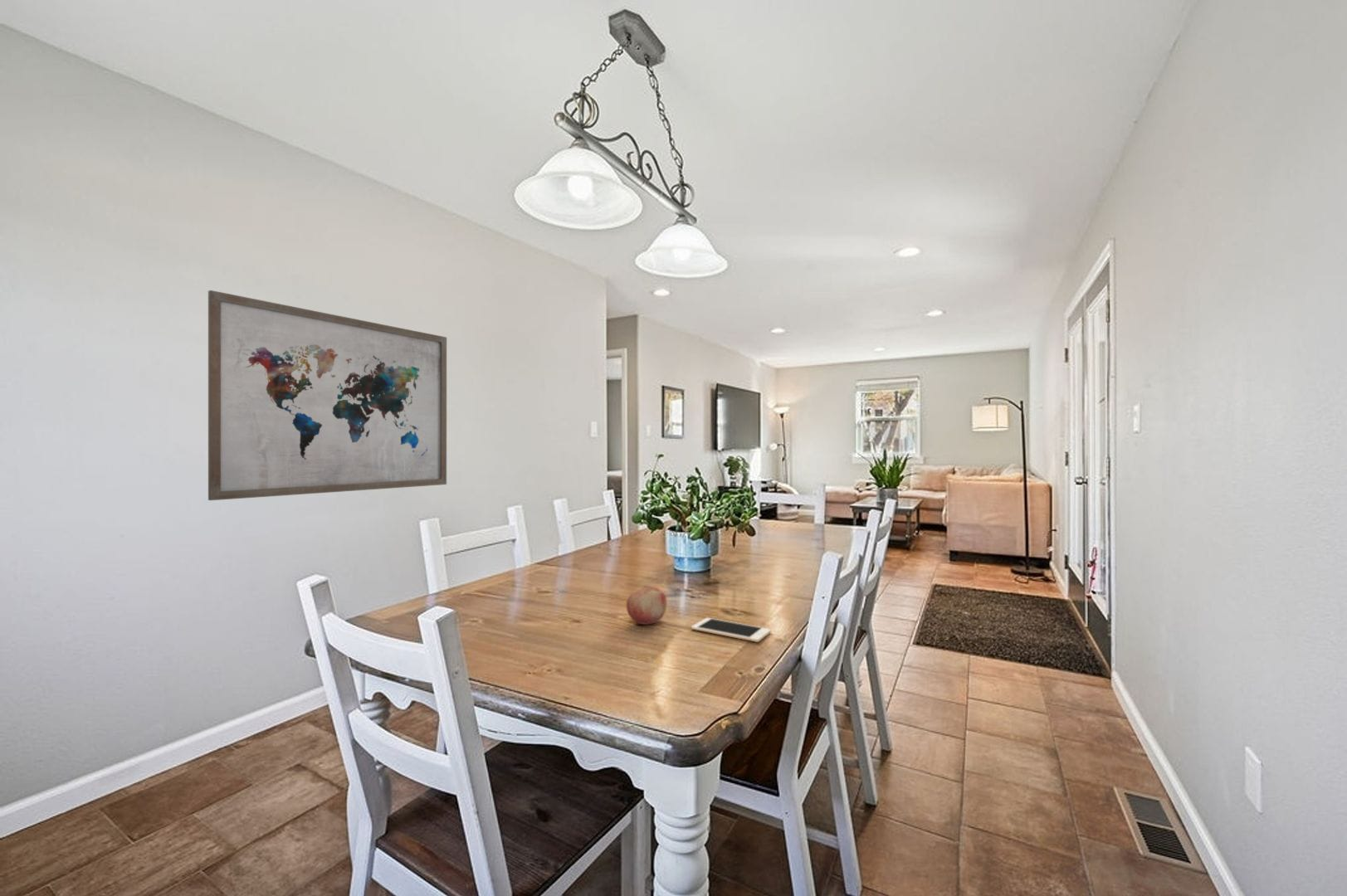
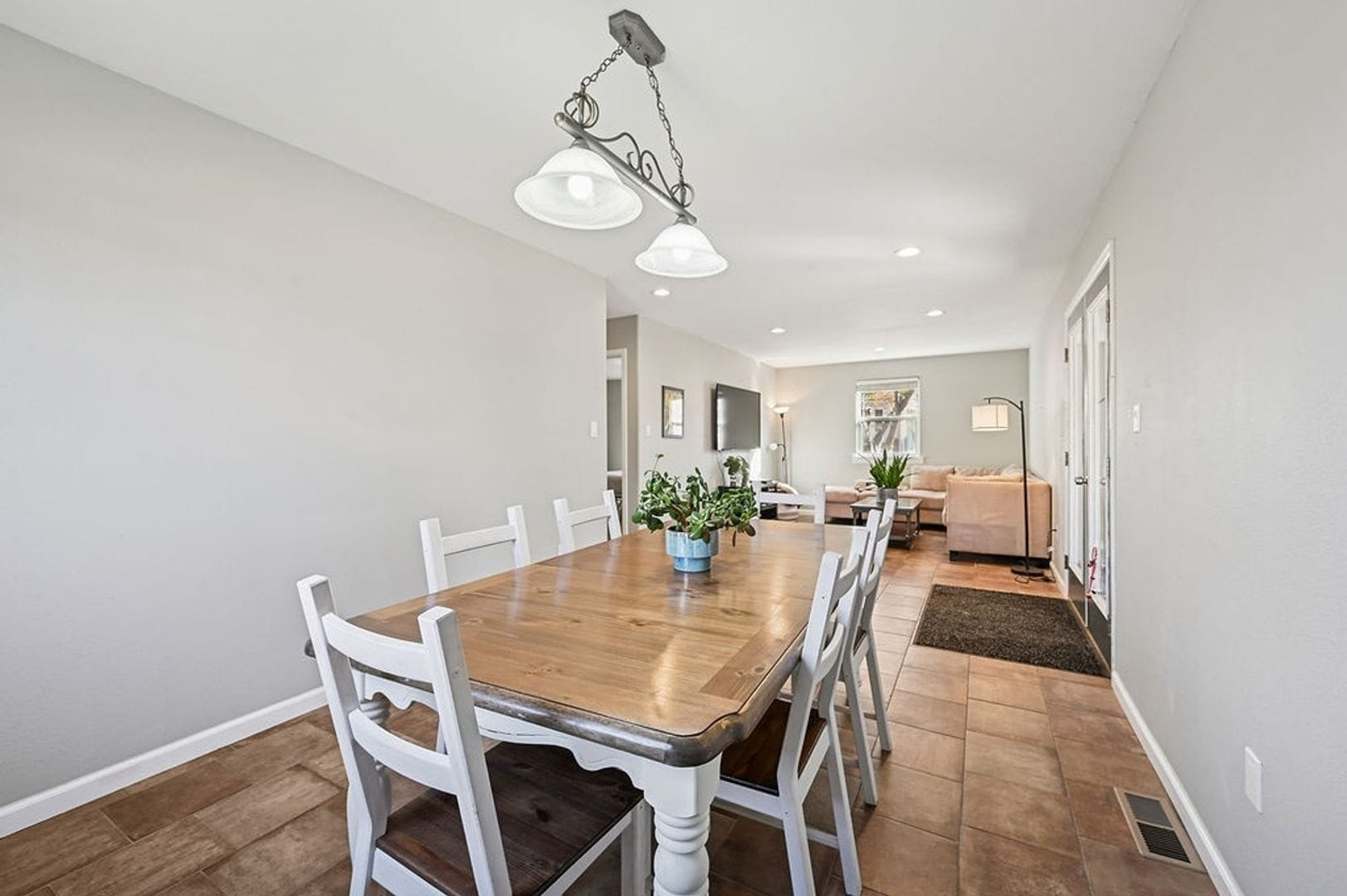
- wall art [207,290,447,501]
- cell phone [691,617,772,643]
- fruit [626,585,668,626]
